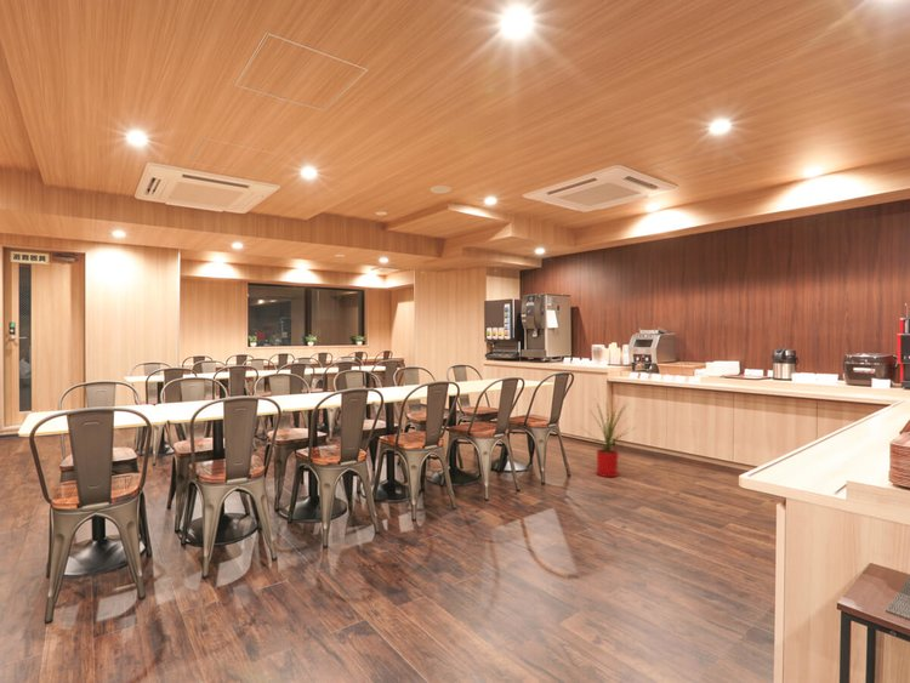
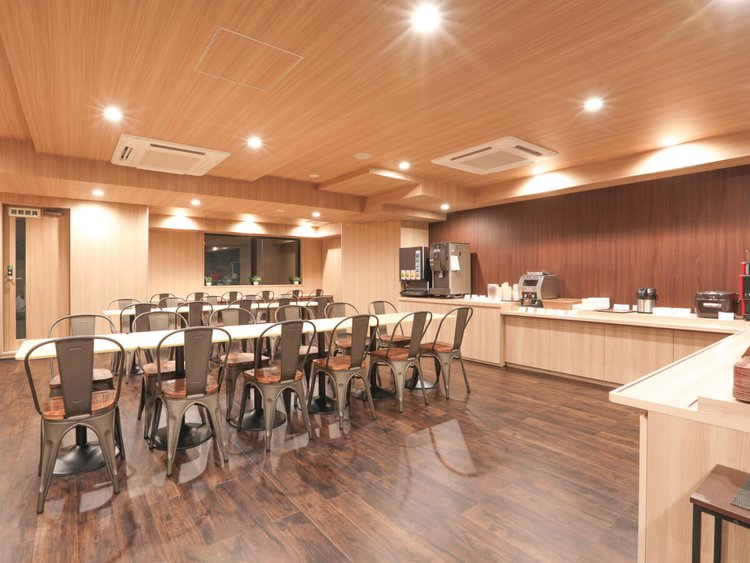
- house plant [581,399,638,478]
